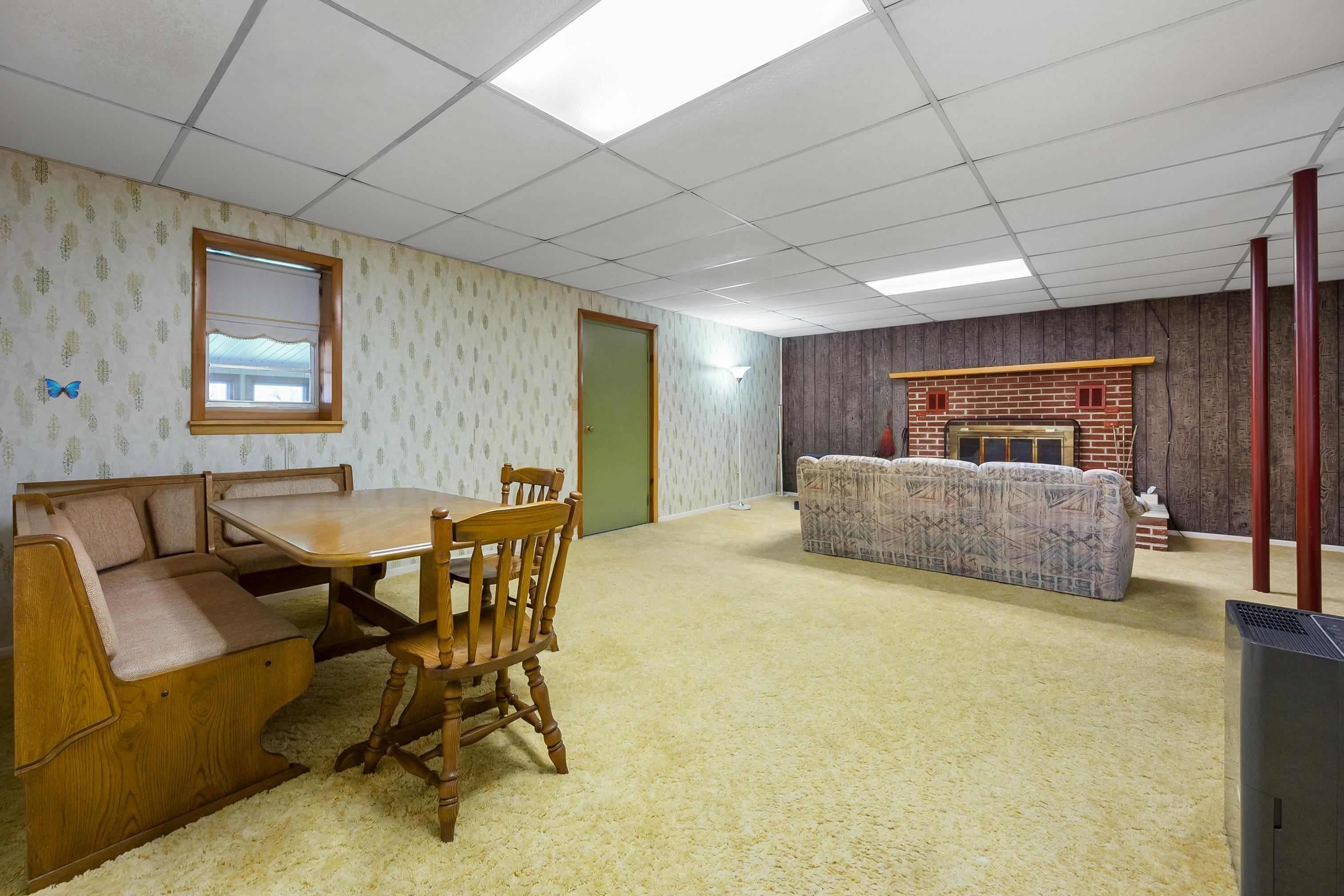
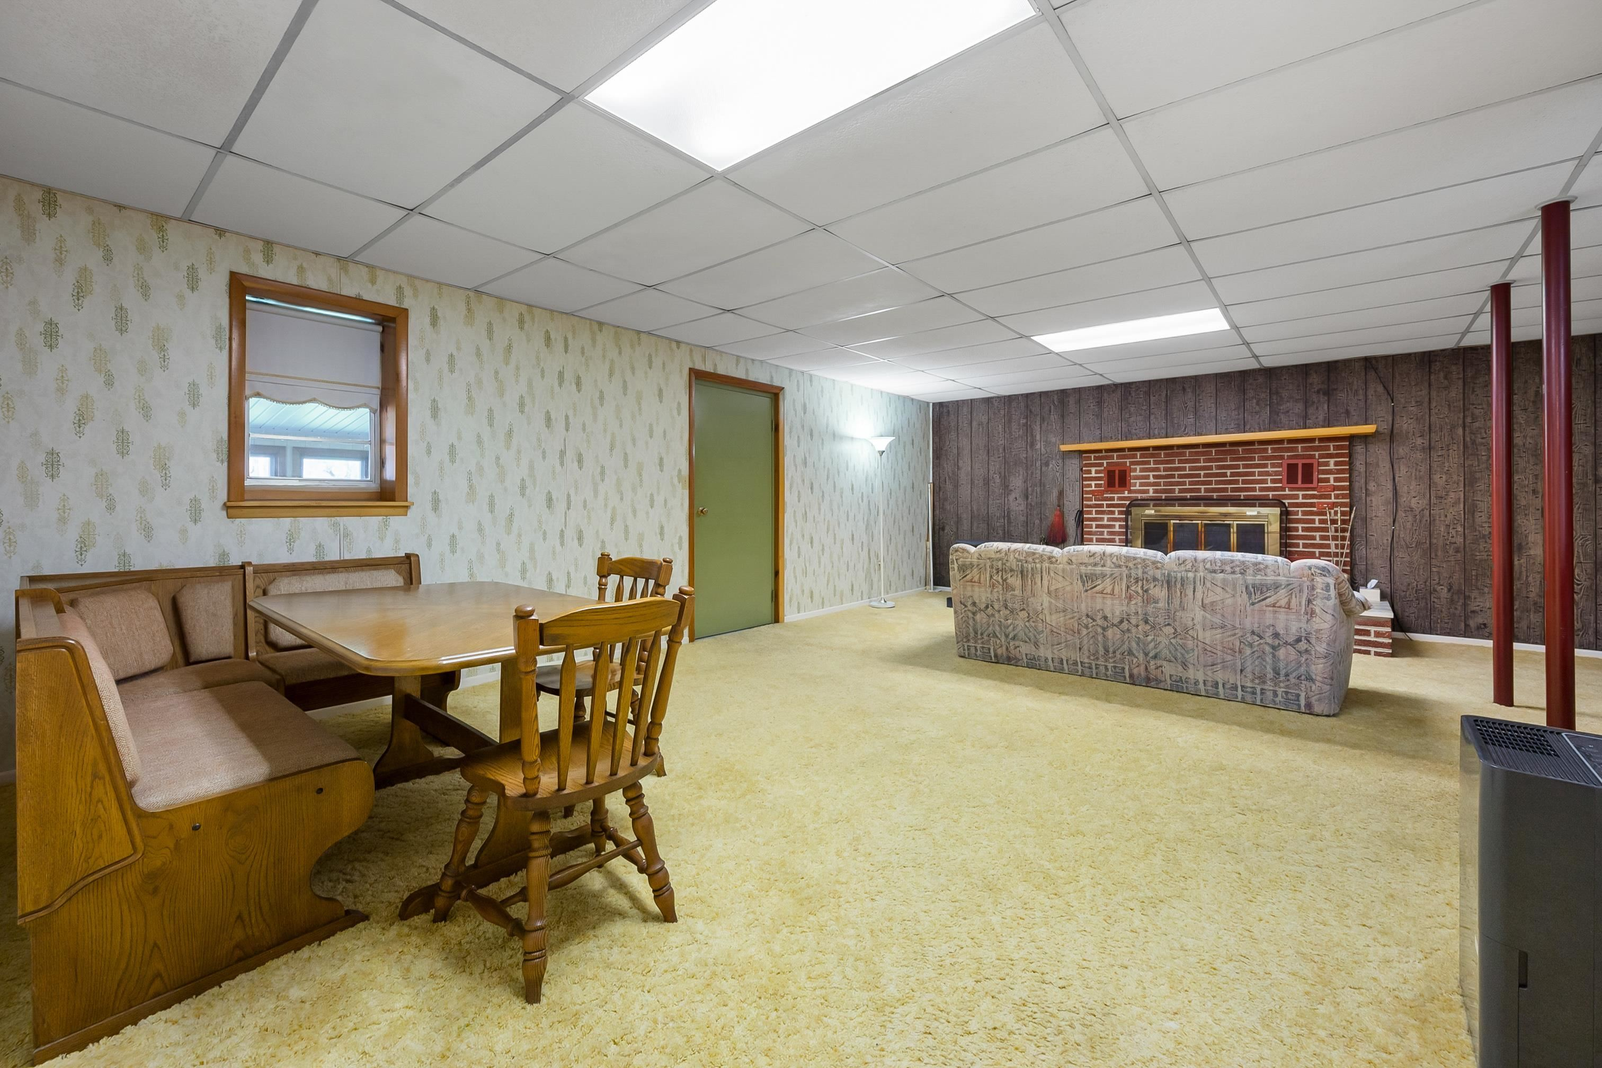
- butterfly [44,378,81,400]
